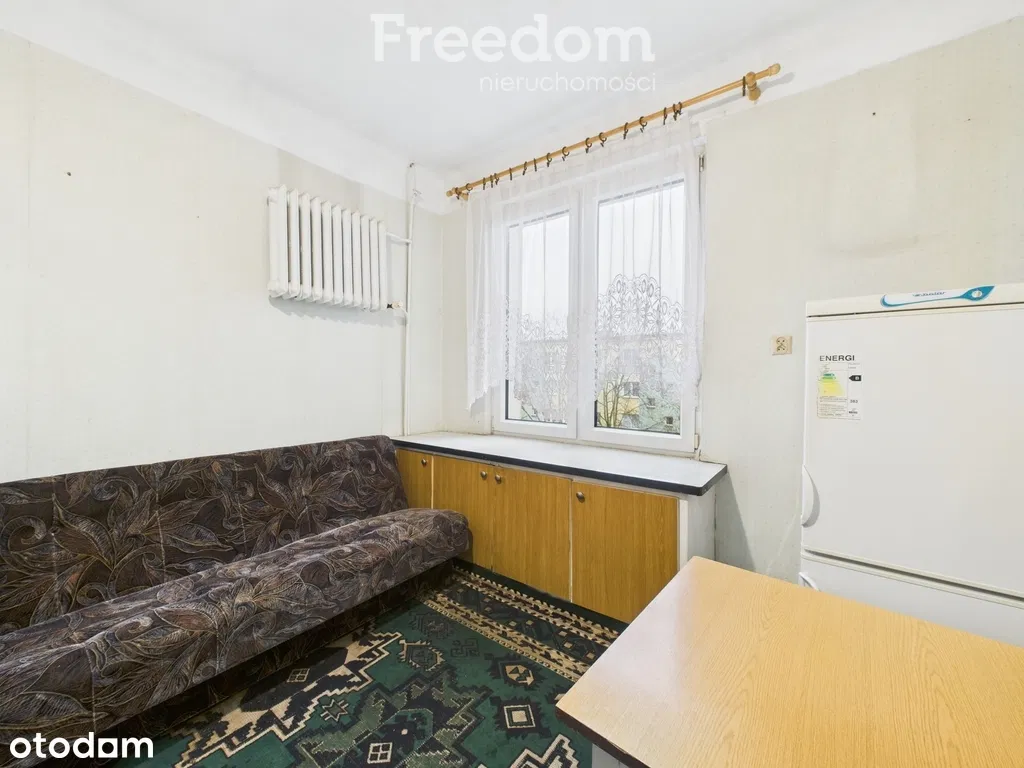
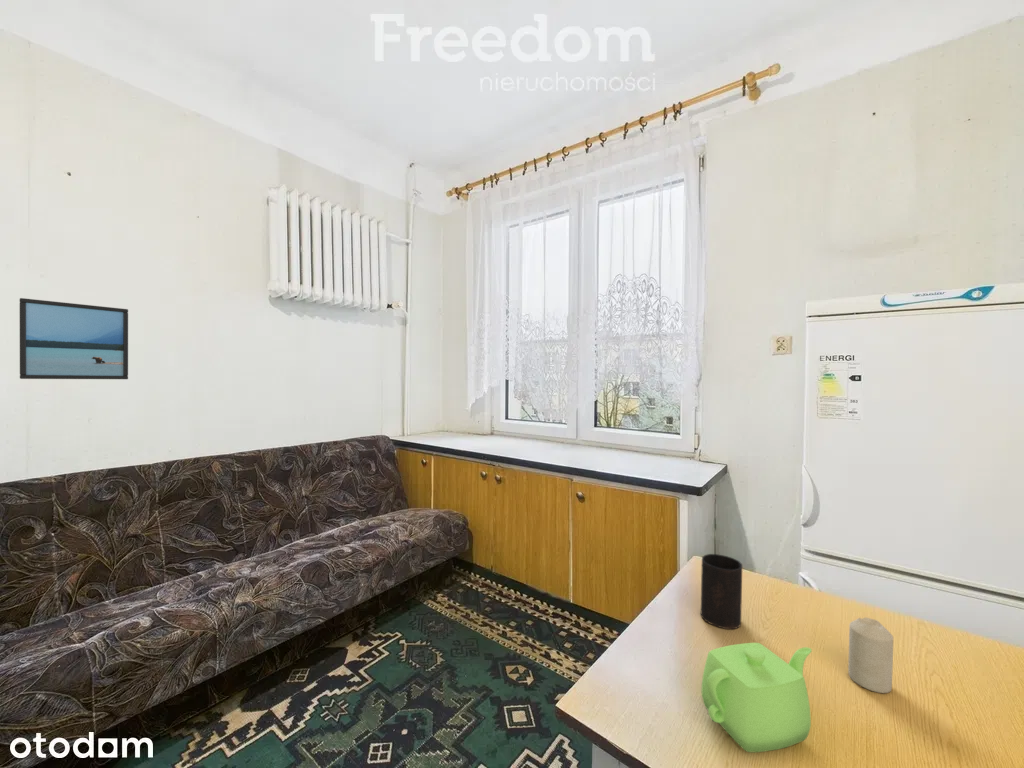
+ teapot [701,642,813,753]
+ cup [700,553,743,630]
+ candle [847,617,894,694]
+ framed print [19,297,129,380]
